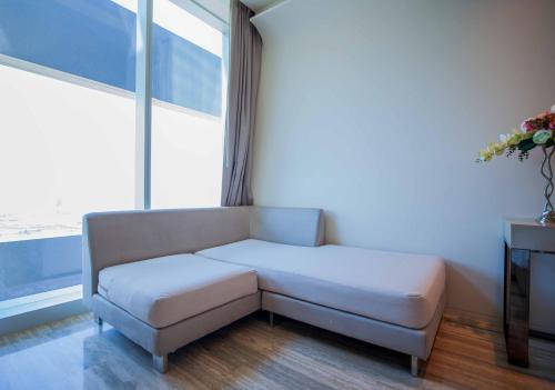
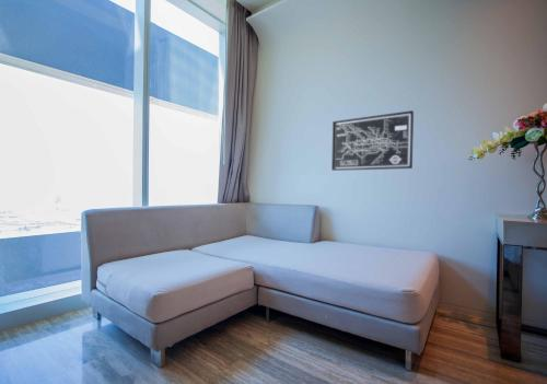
+ wall art [330,109,415,172]
